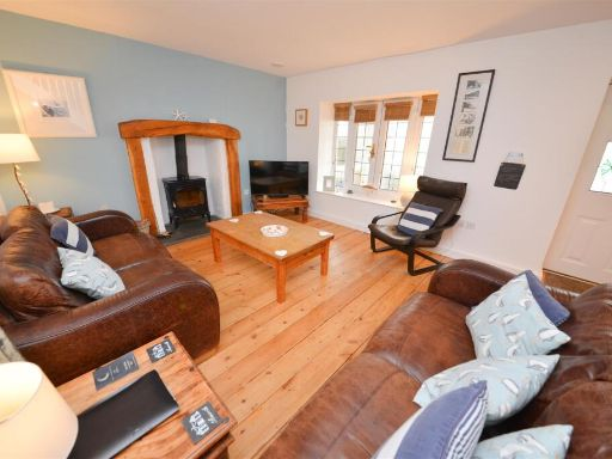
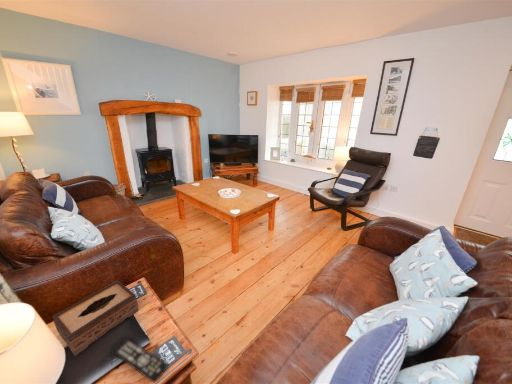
+ tissue box [52,279,139,357]
+ remote control [108,335,169,384]
